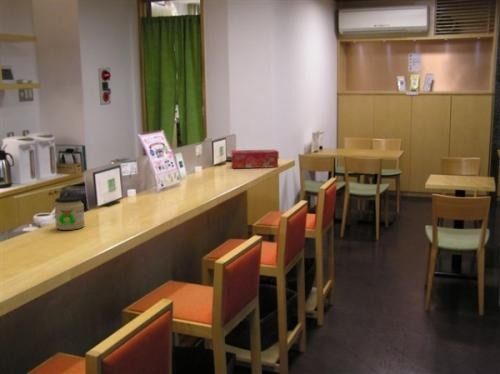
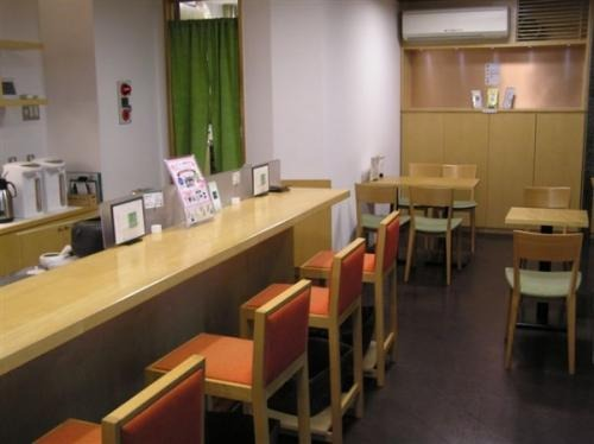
- tissue box [230,149,279,169]
- jar [54,195,86,231]
